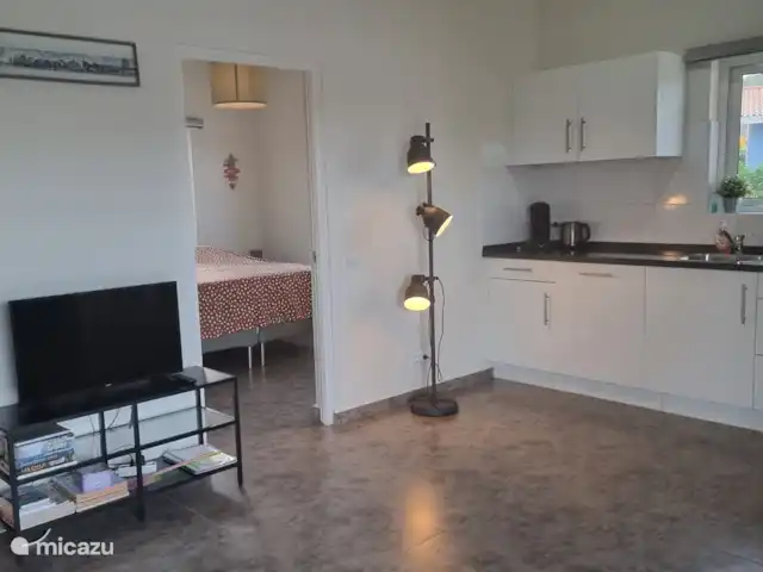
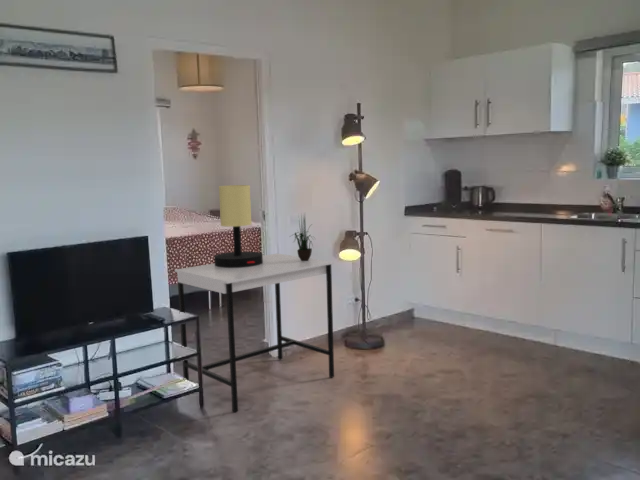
+ desk [174,252,335,413]
+ potted plant [290,213,315,261]
+ table lamp [213,184,263,268]
